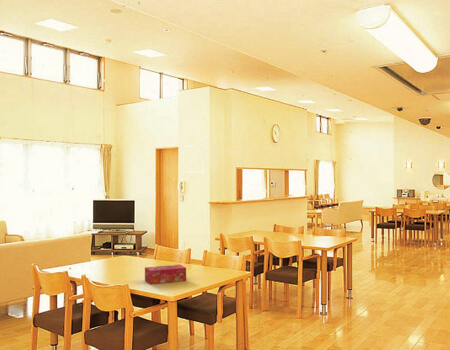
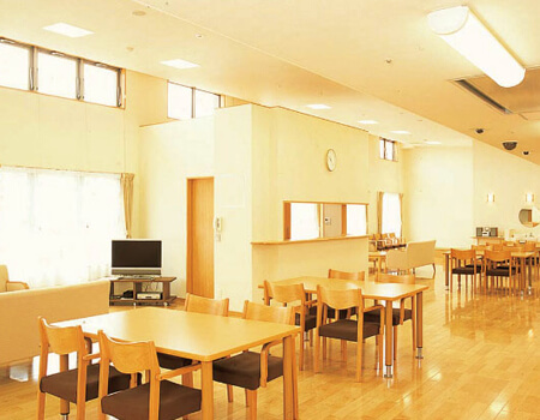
- tissue box [144,263,187,285]
